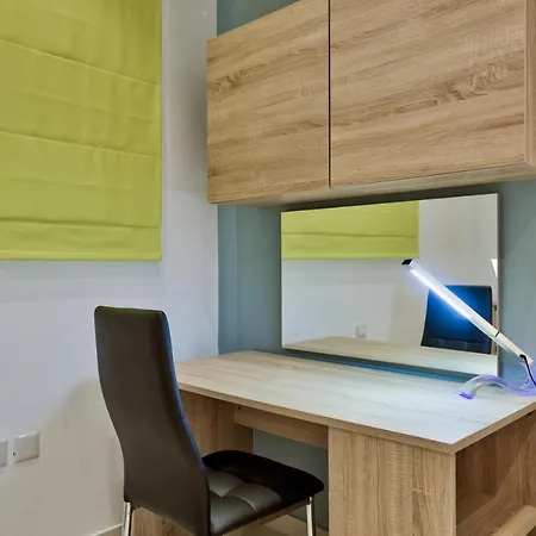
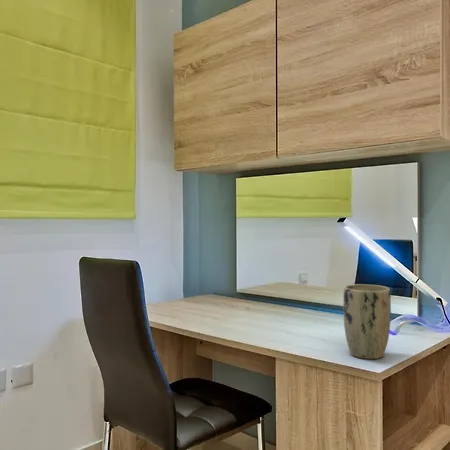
+ plant pot [342,283,392,360]
